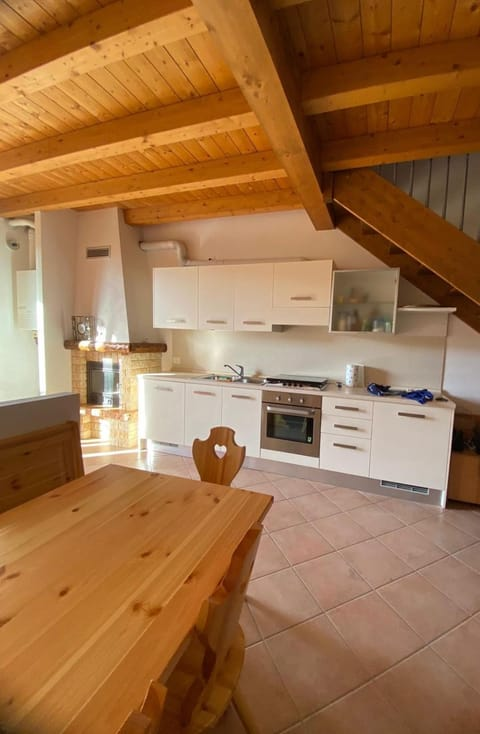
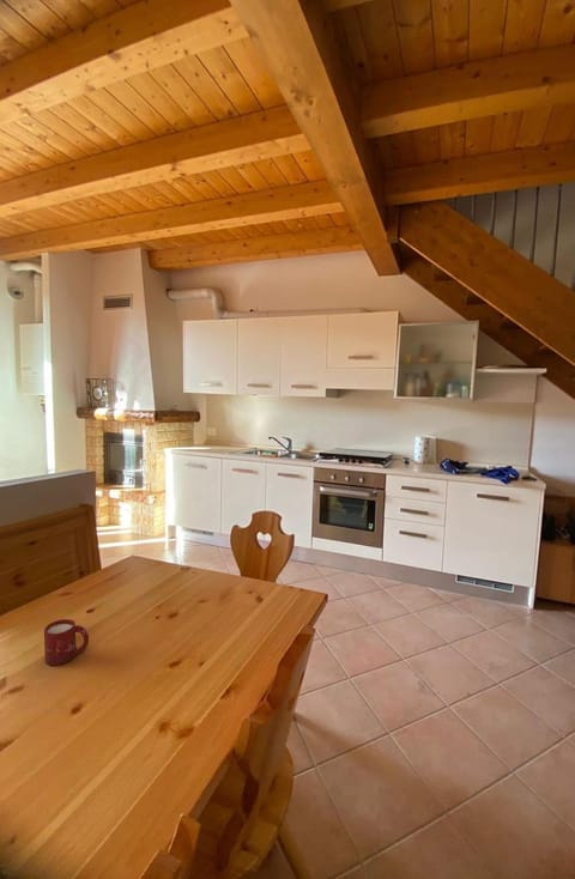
+ cup [43,618,90,667]
